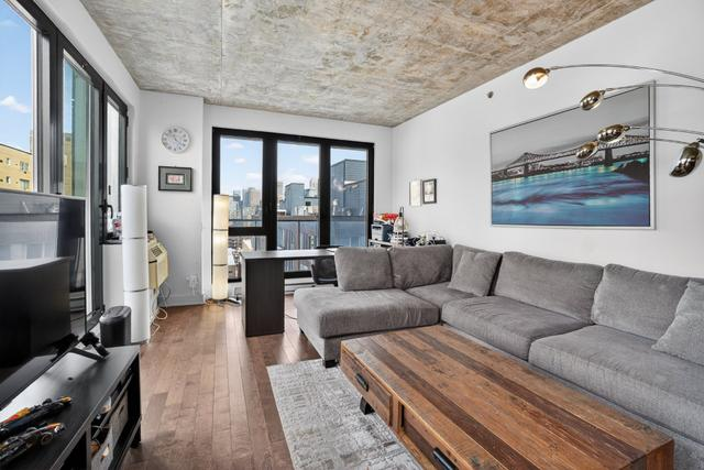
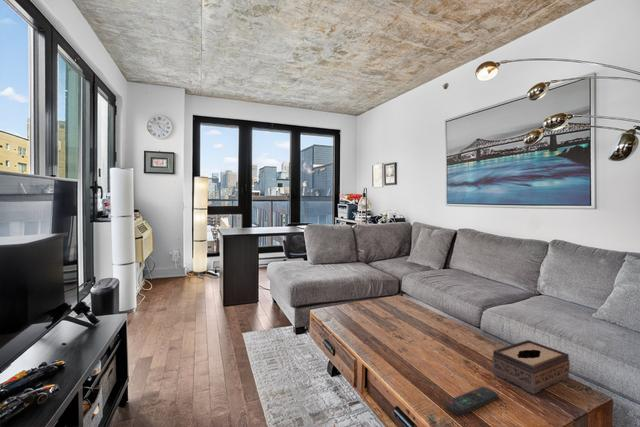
+ tissue box [491,339,571,395]
+ remote control [445,386,499,416]
